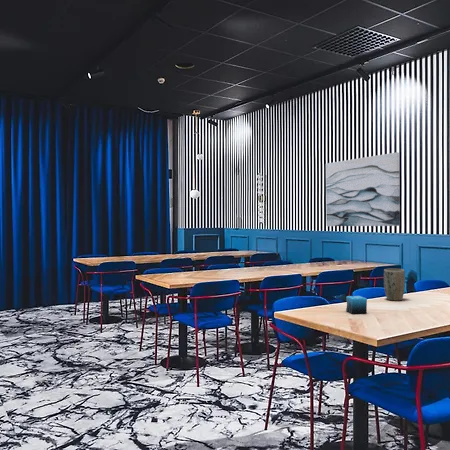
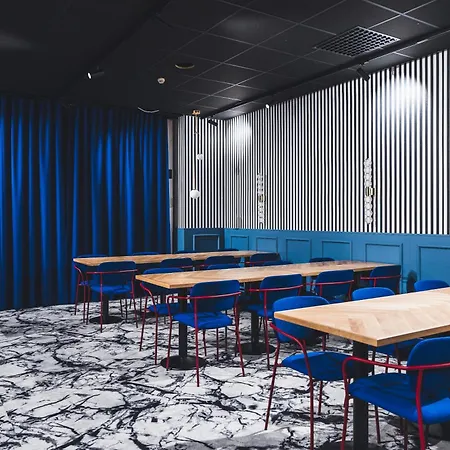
- plant pot [383,268,406,302]
- candle [345,295,368,315]
- wall art [325,151,401,227]
